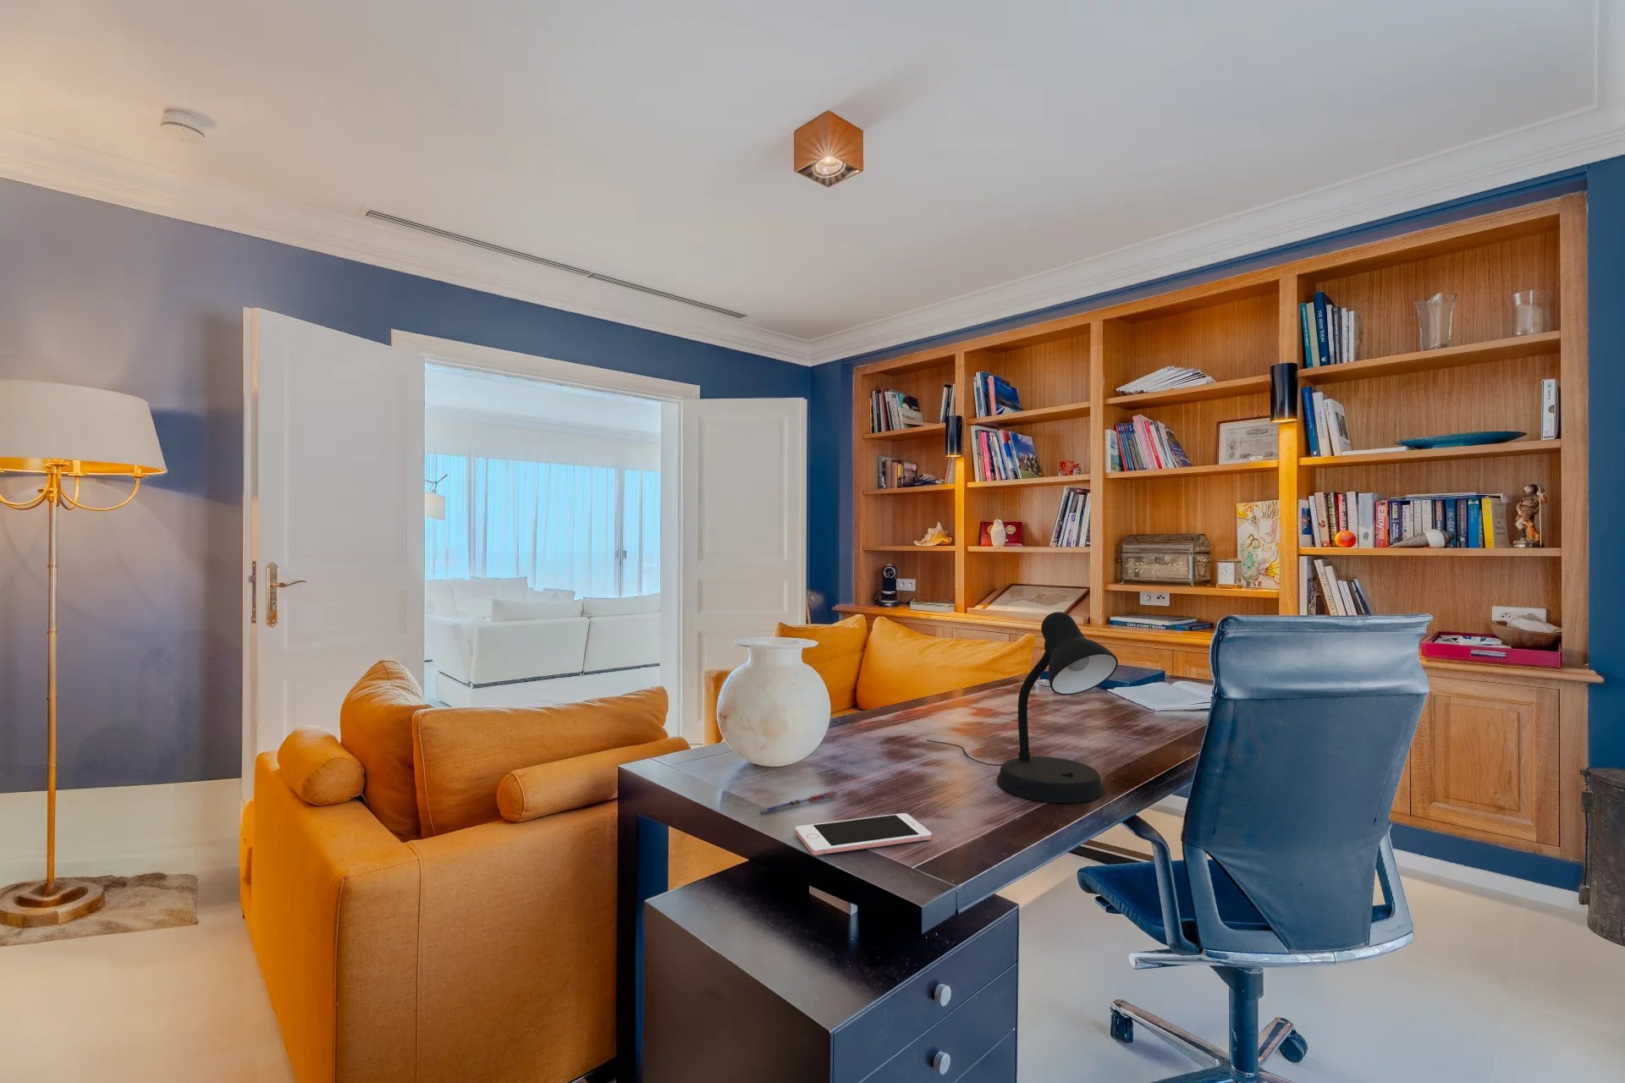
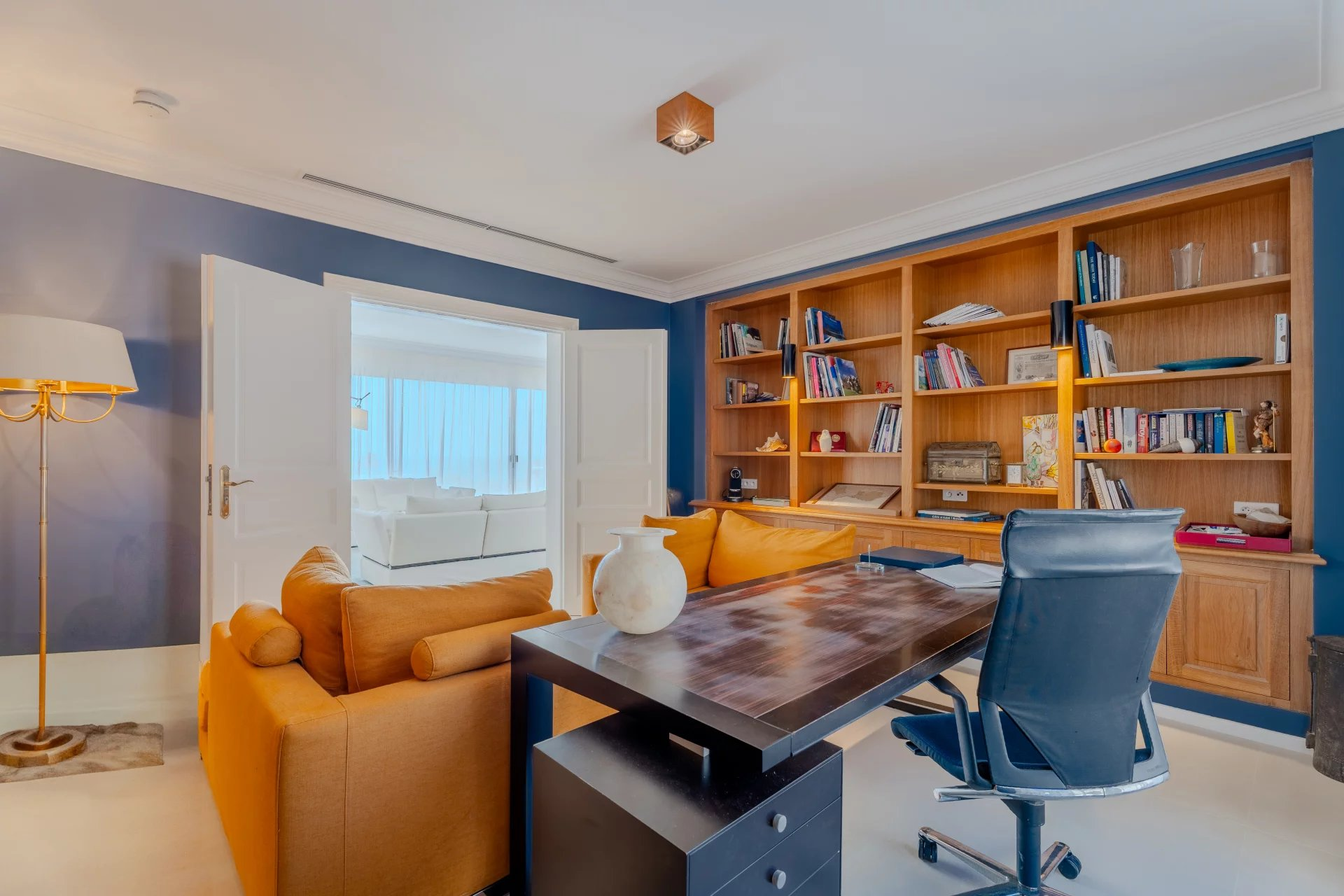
- cell phone [794,812,932,856]
- pen [757,790,839,813]
- desk lamp [926,610,1118,804]
